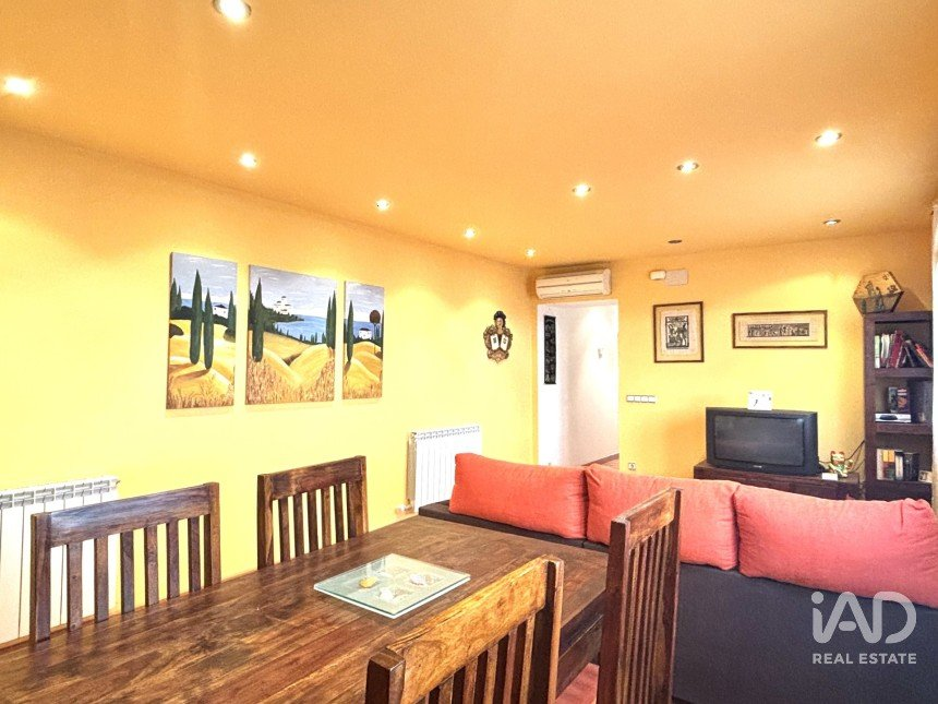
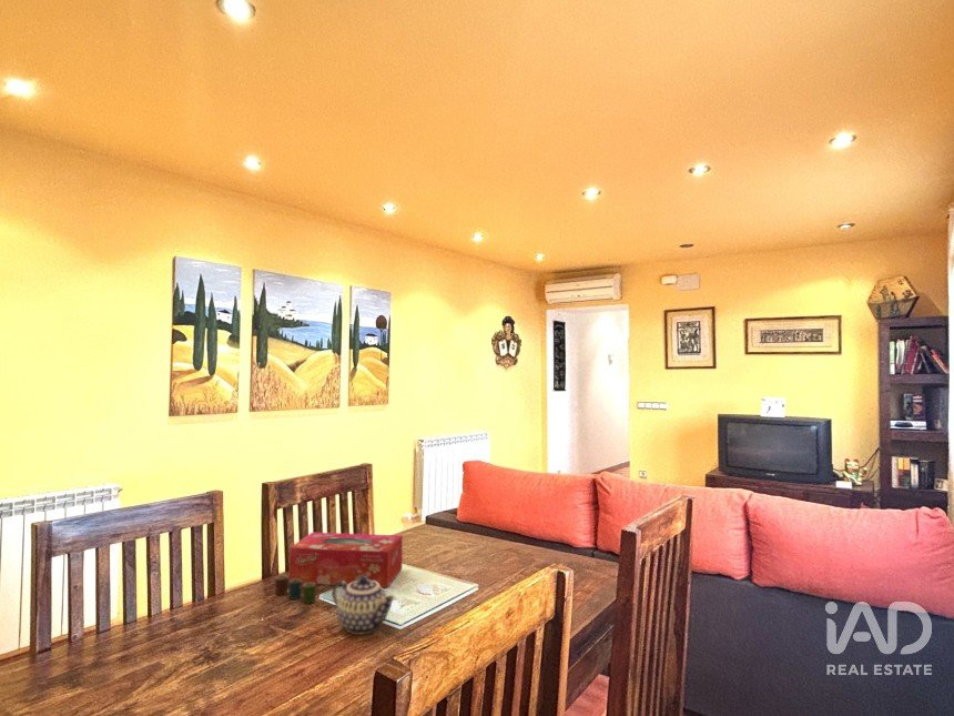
+ tissue box [288,532,403,588]
+ teapot [331,576,397,636]
+ cup [274,574,318,604]
